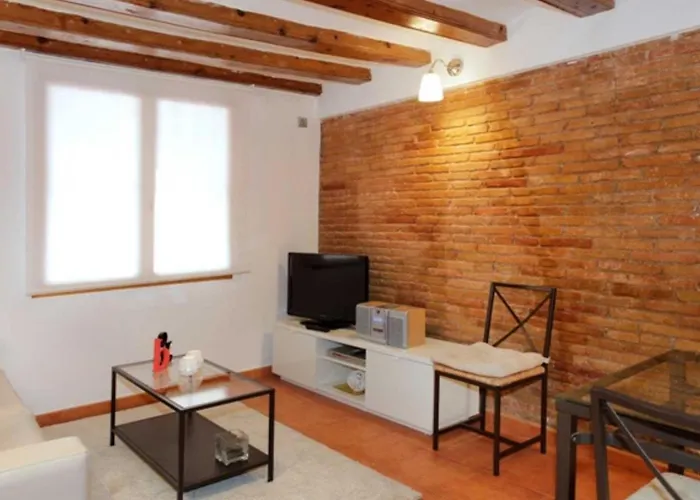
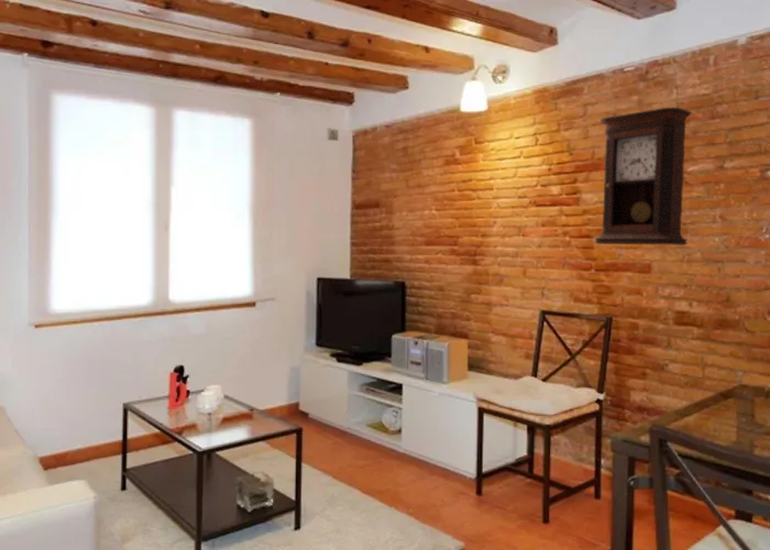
+ pendulum clock [594,107,693,246]
